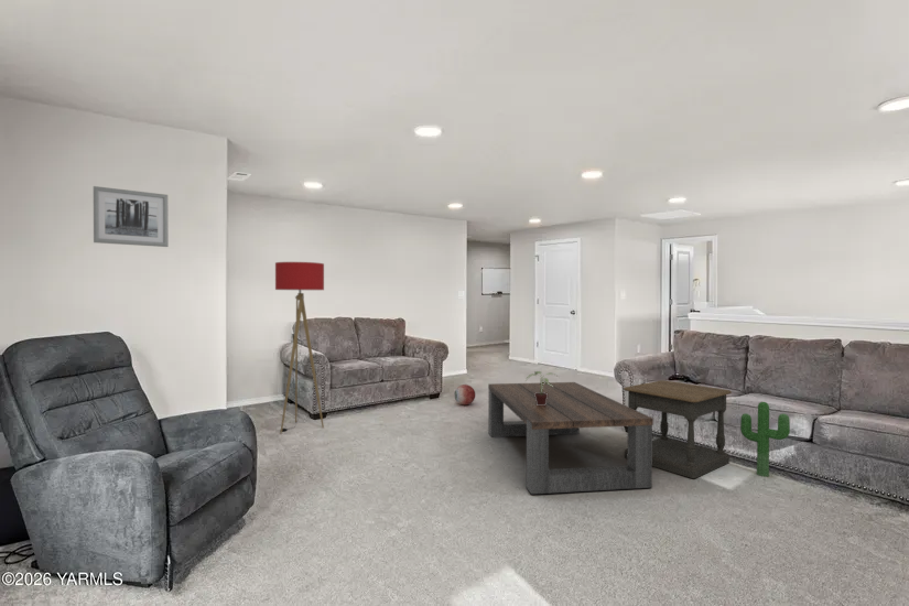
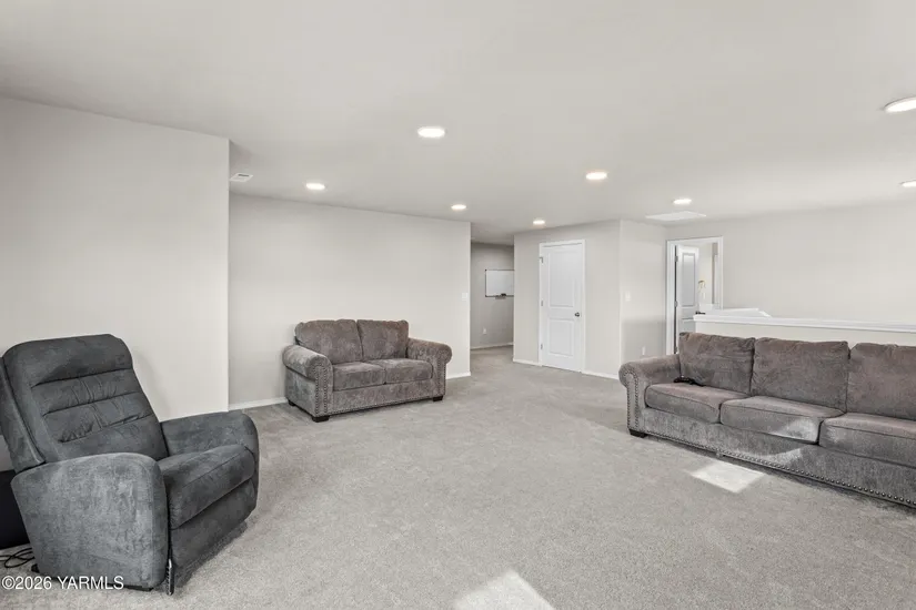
- ball [454,383,476,405]
- coffee table [487,381,654,495]
- floor lamp [274,261,325,434]
- wall art [93,185,170,248]
- side table [623,379,733,479]
- potted plant [524,370,560,405]
- decorative plant [739,401,791,478]
